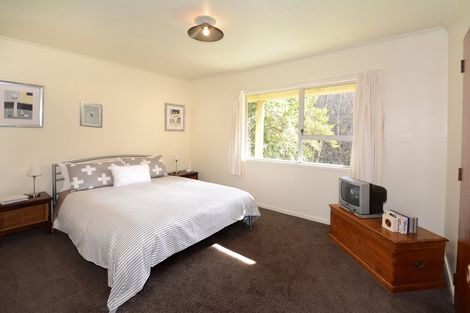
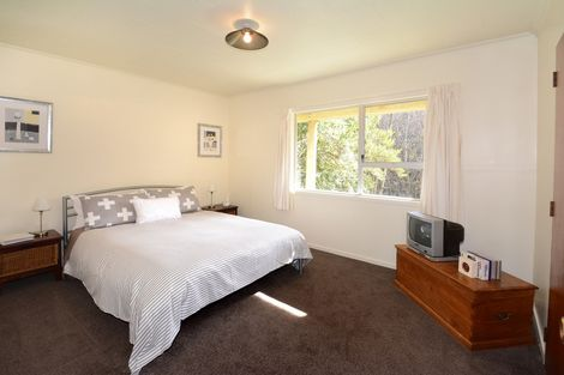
- wall art [79,100,104,129]
